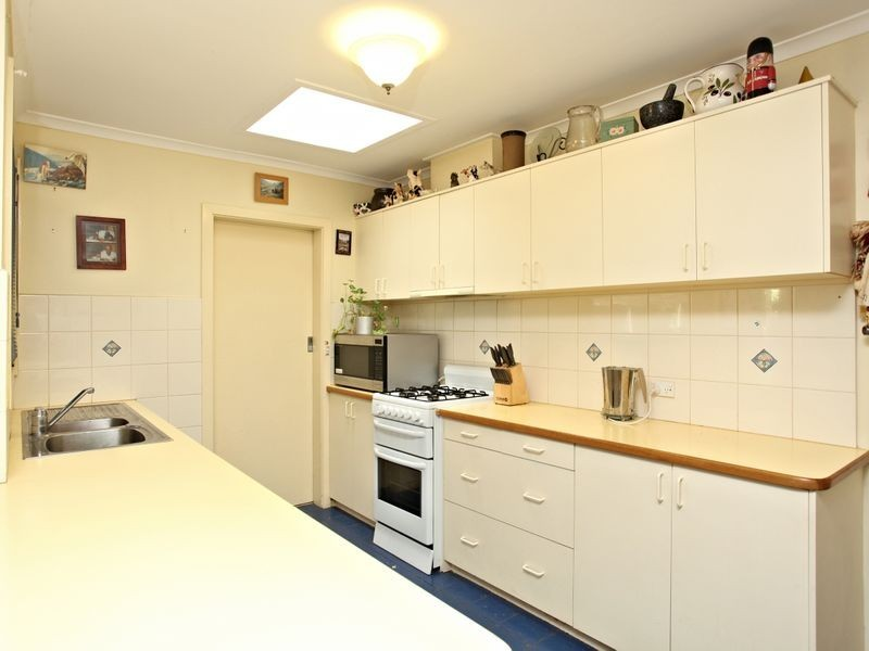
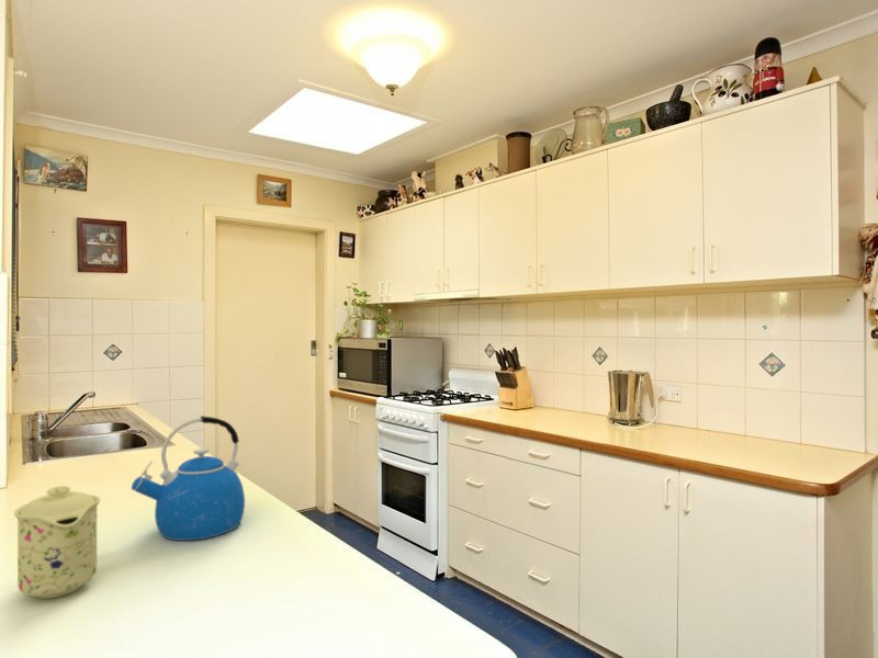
+ mug [13,485,101,600]
+ kettle [131,415,246,542]
